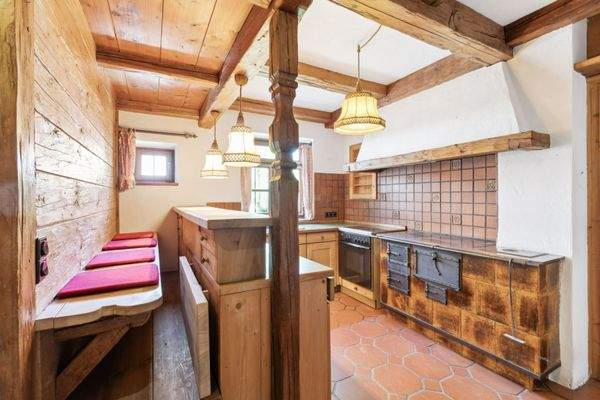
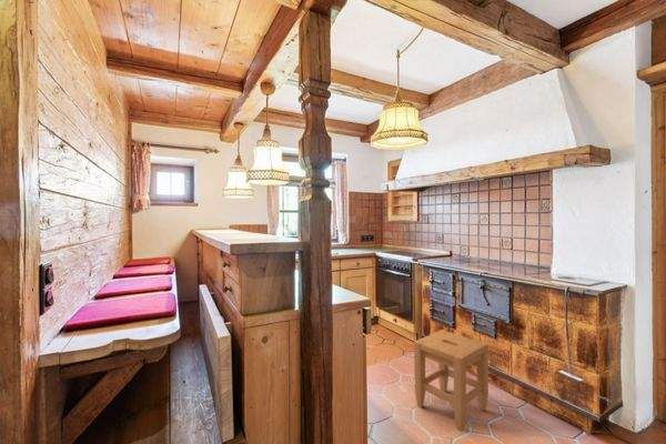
+ stool [413,329,490,432]
